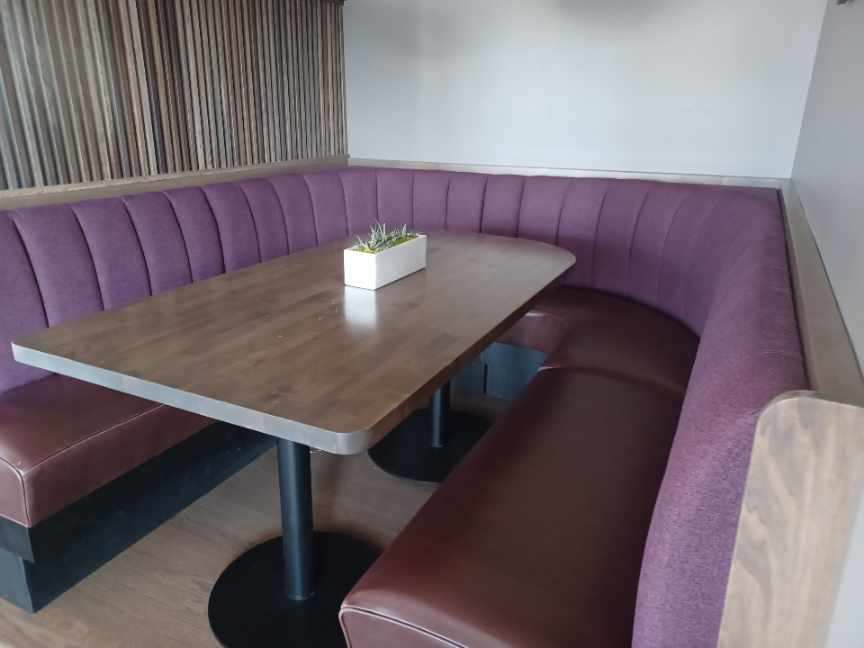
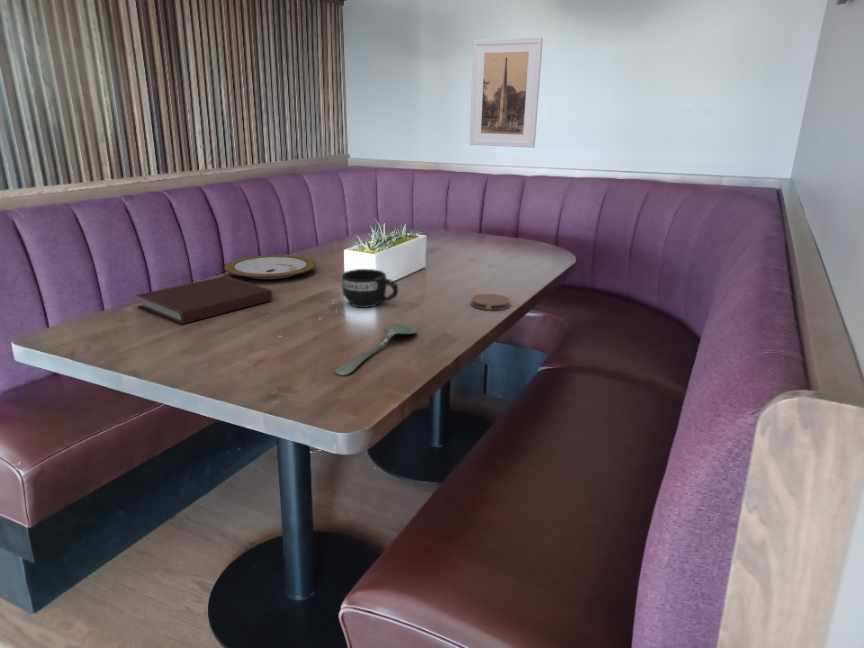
+ coaster [470,293,511,311]
+ notebook [135,275,273,325]
+ spoon [334,322,418,377]
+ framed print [469,36,544,149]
+ mug [341,268,399,309]
+ plate [223,254,317,281]
